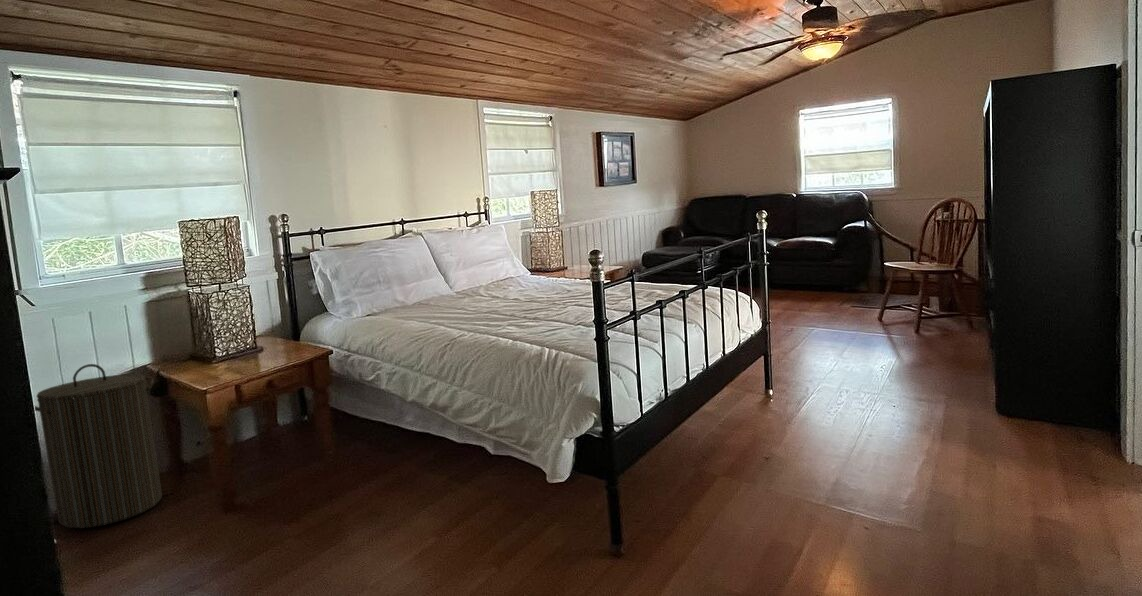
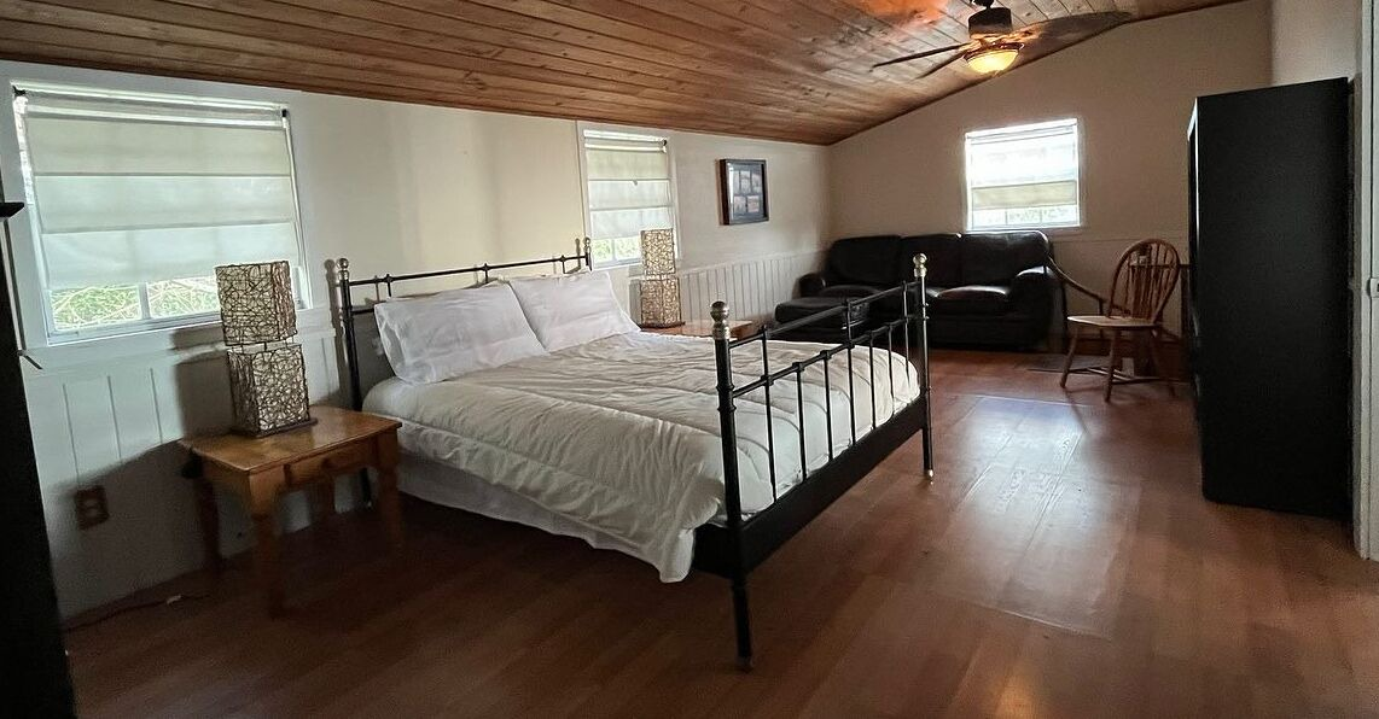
- laundry hamper [34,363,163,529]
